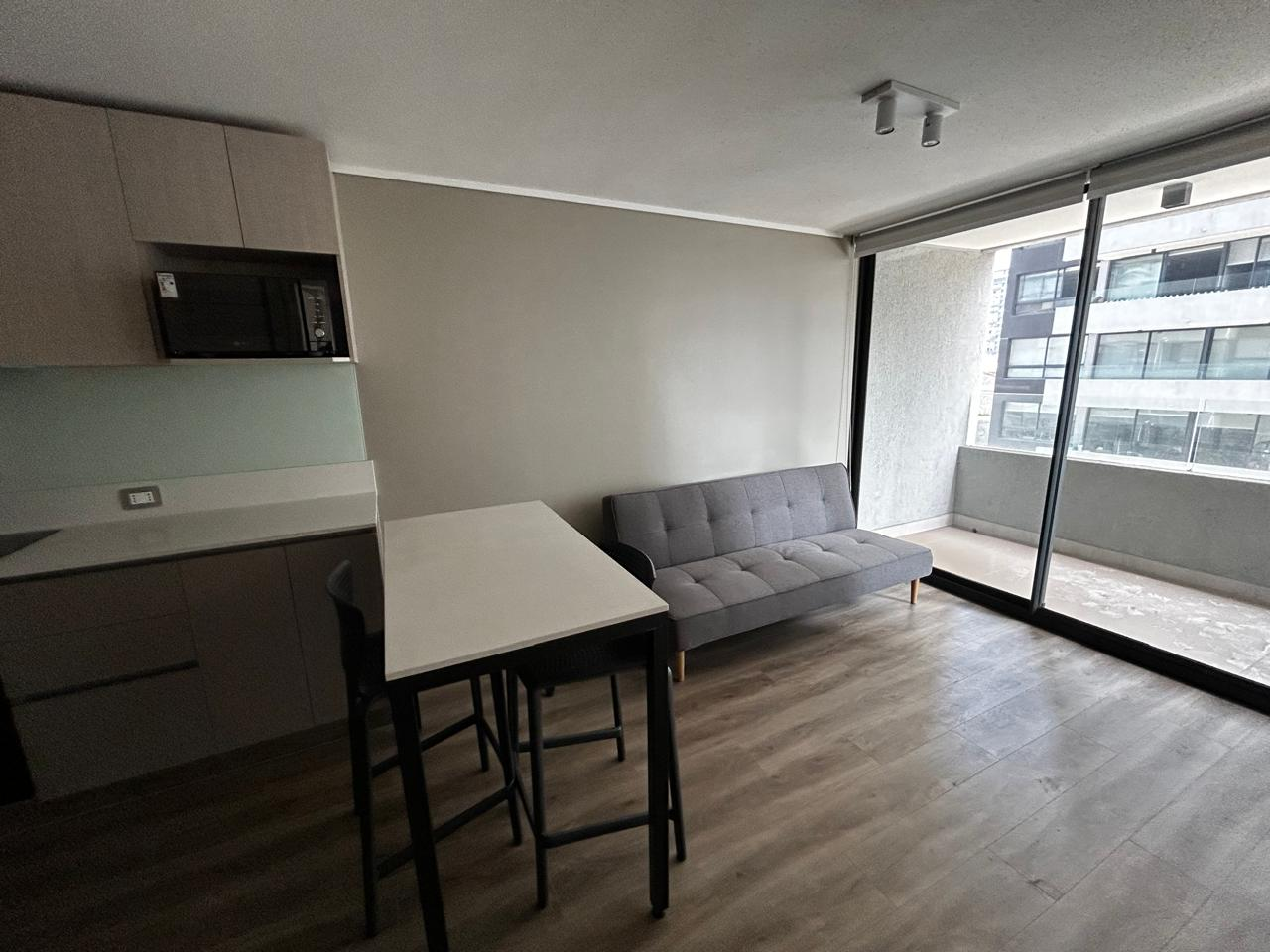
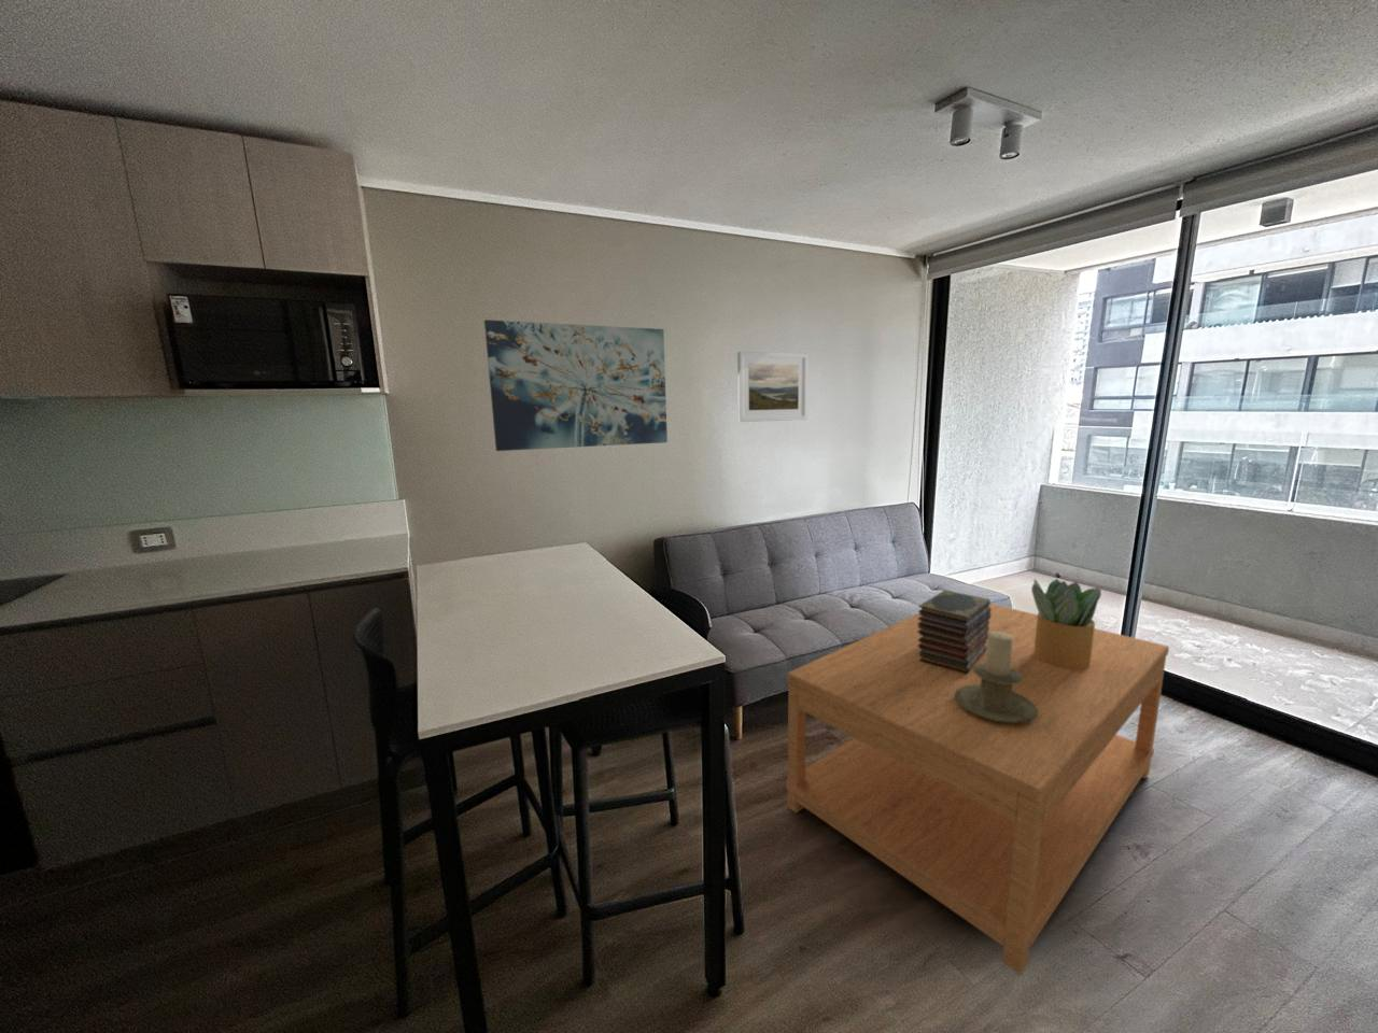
+ book stack [917,588,992,675]
+ candle holder [954,632,1037,723]
+ potted plant [1031,578,1102,669]
+ coffee table [784,602,1171,974]
+ wall art [483,319,668,451]
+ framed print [737,350,808,423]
